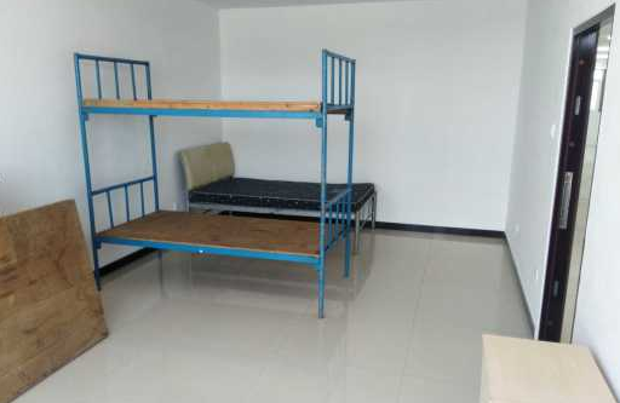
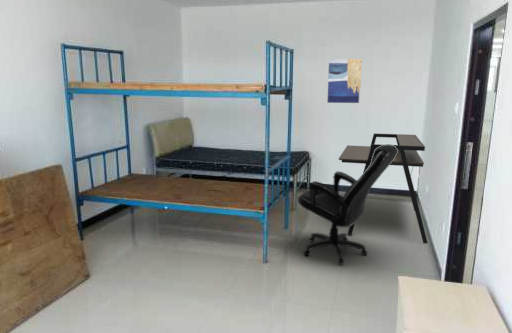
+ desk [338,133,429,245]
+ office chair [297,143,398,265]
+ wall art [326,58,363,104]
